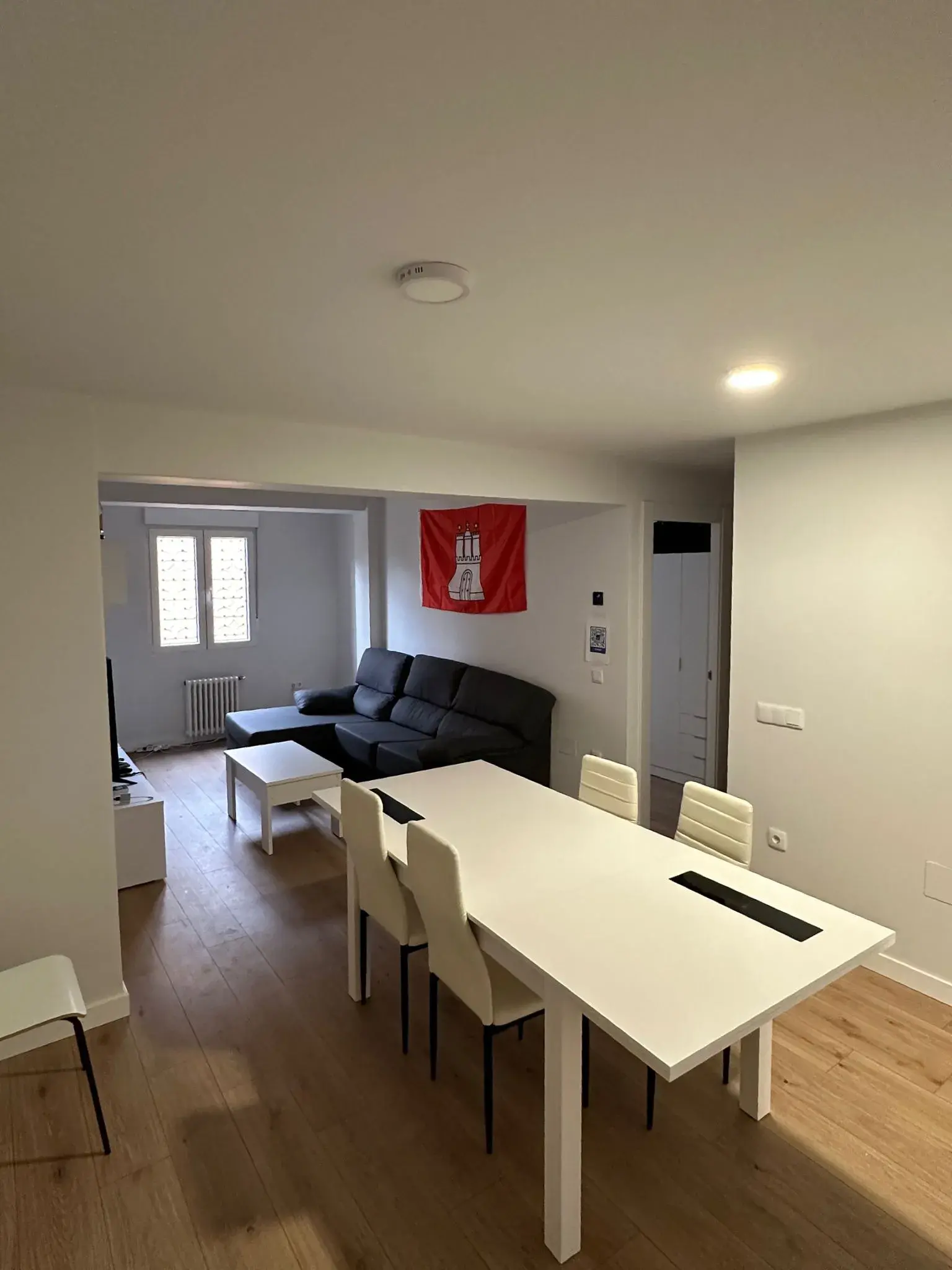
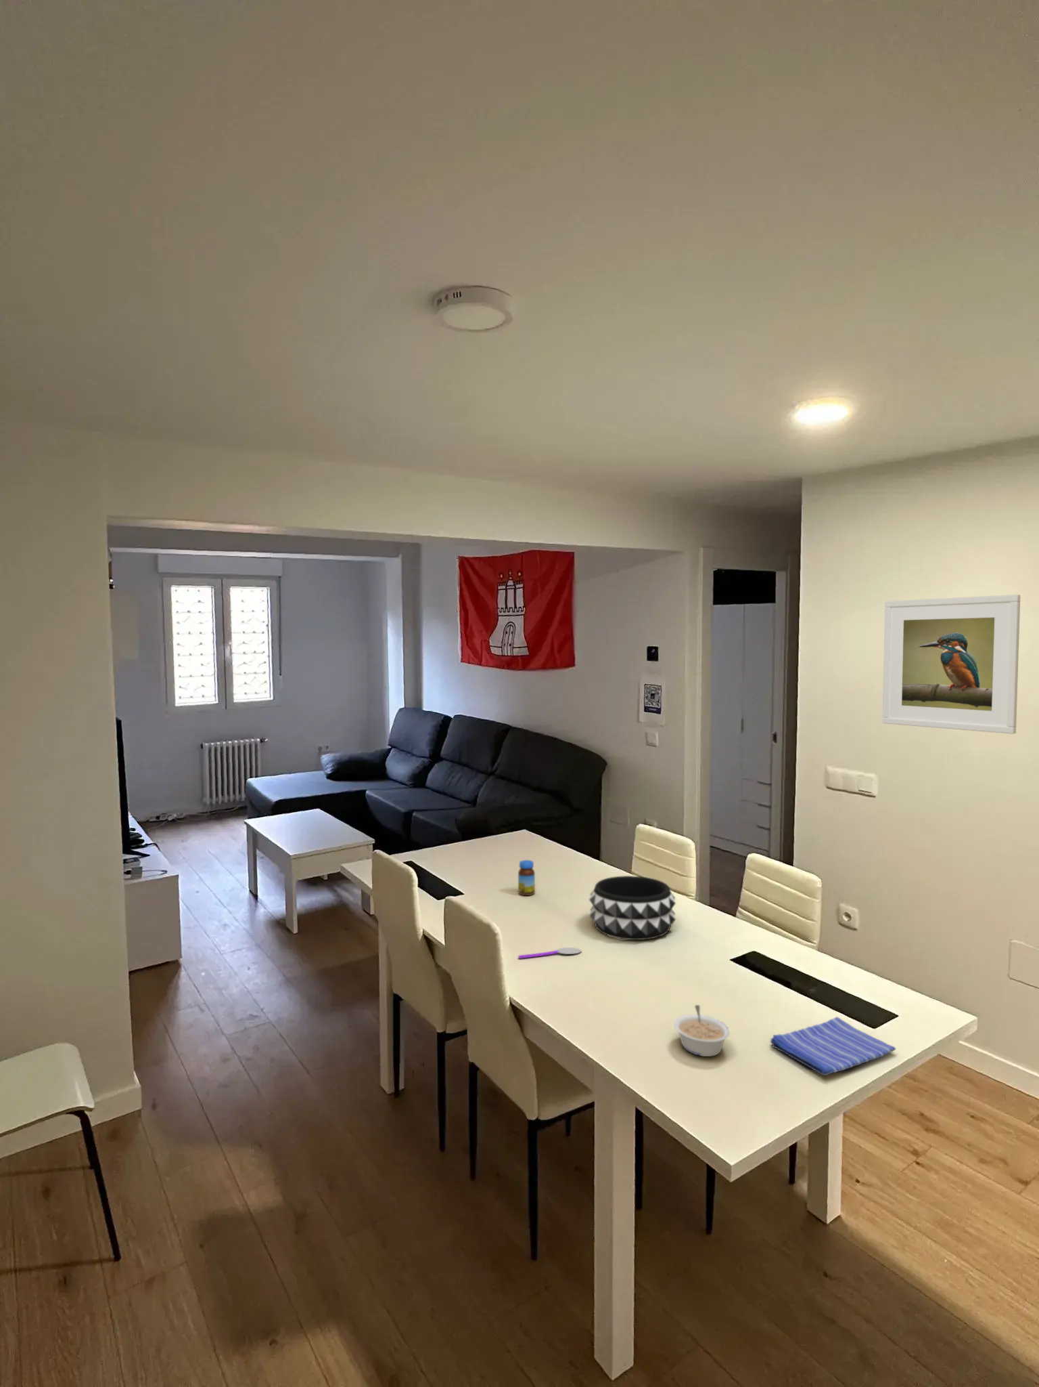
+ dish towel [769,1016,896,1076]
+ jar [517,860,536,896]
+ legume [673,1005,730,1057]
+ spoon [517,947,583,959]
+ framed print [882,594,1022,735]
+ decorative bowl [588,875,677,940]
